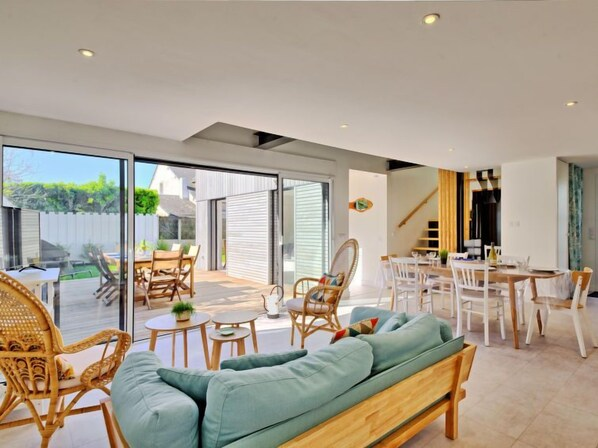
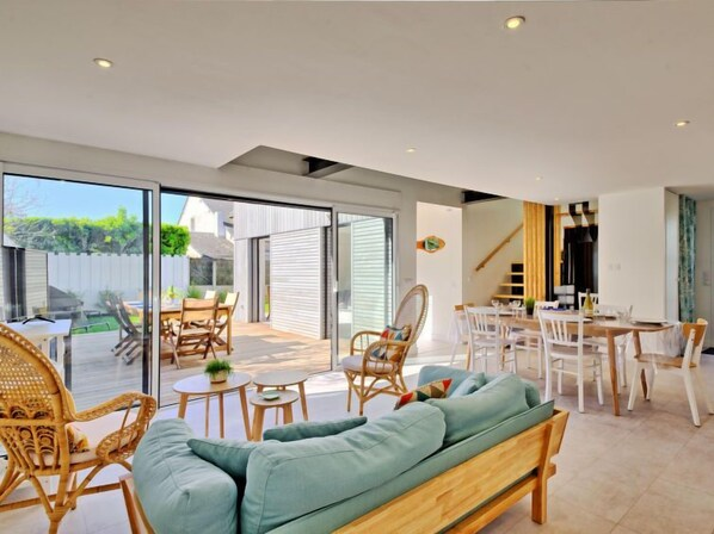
- watering can [260,285,285,320]
